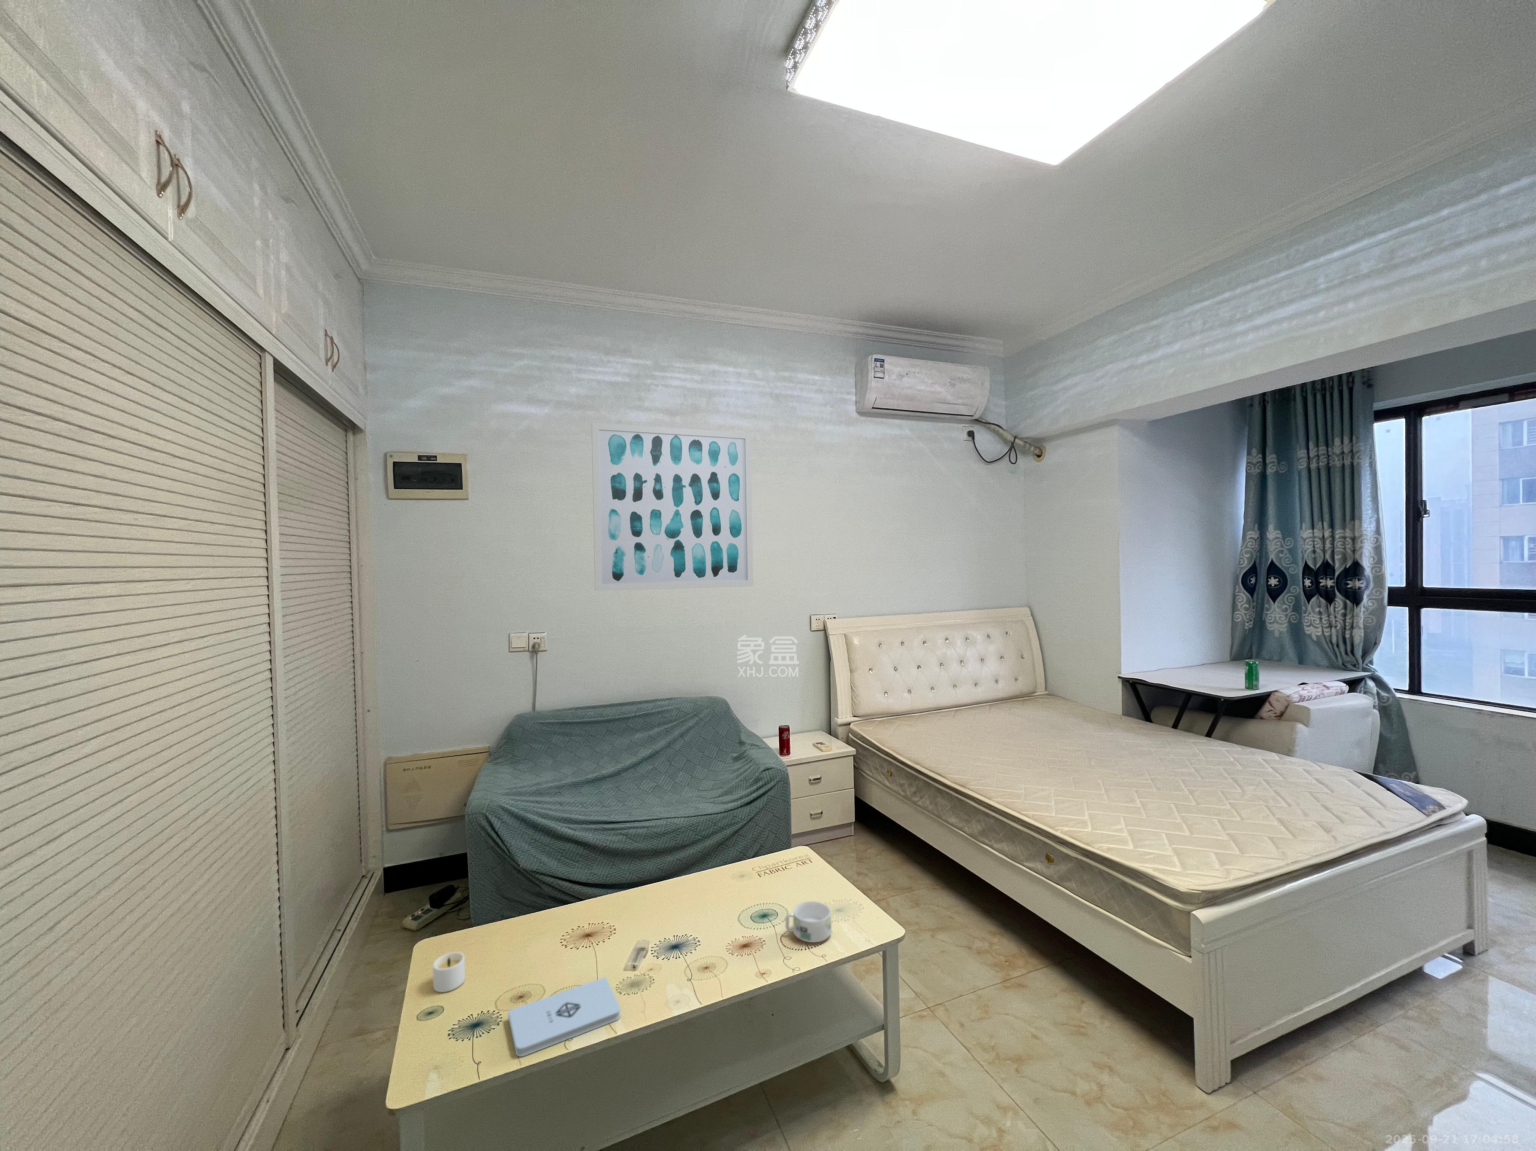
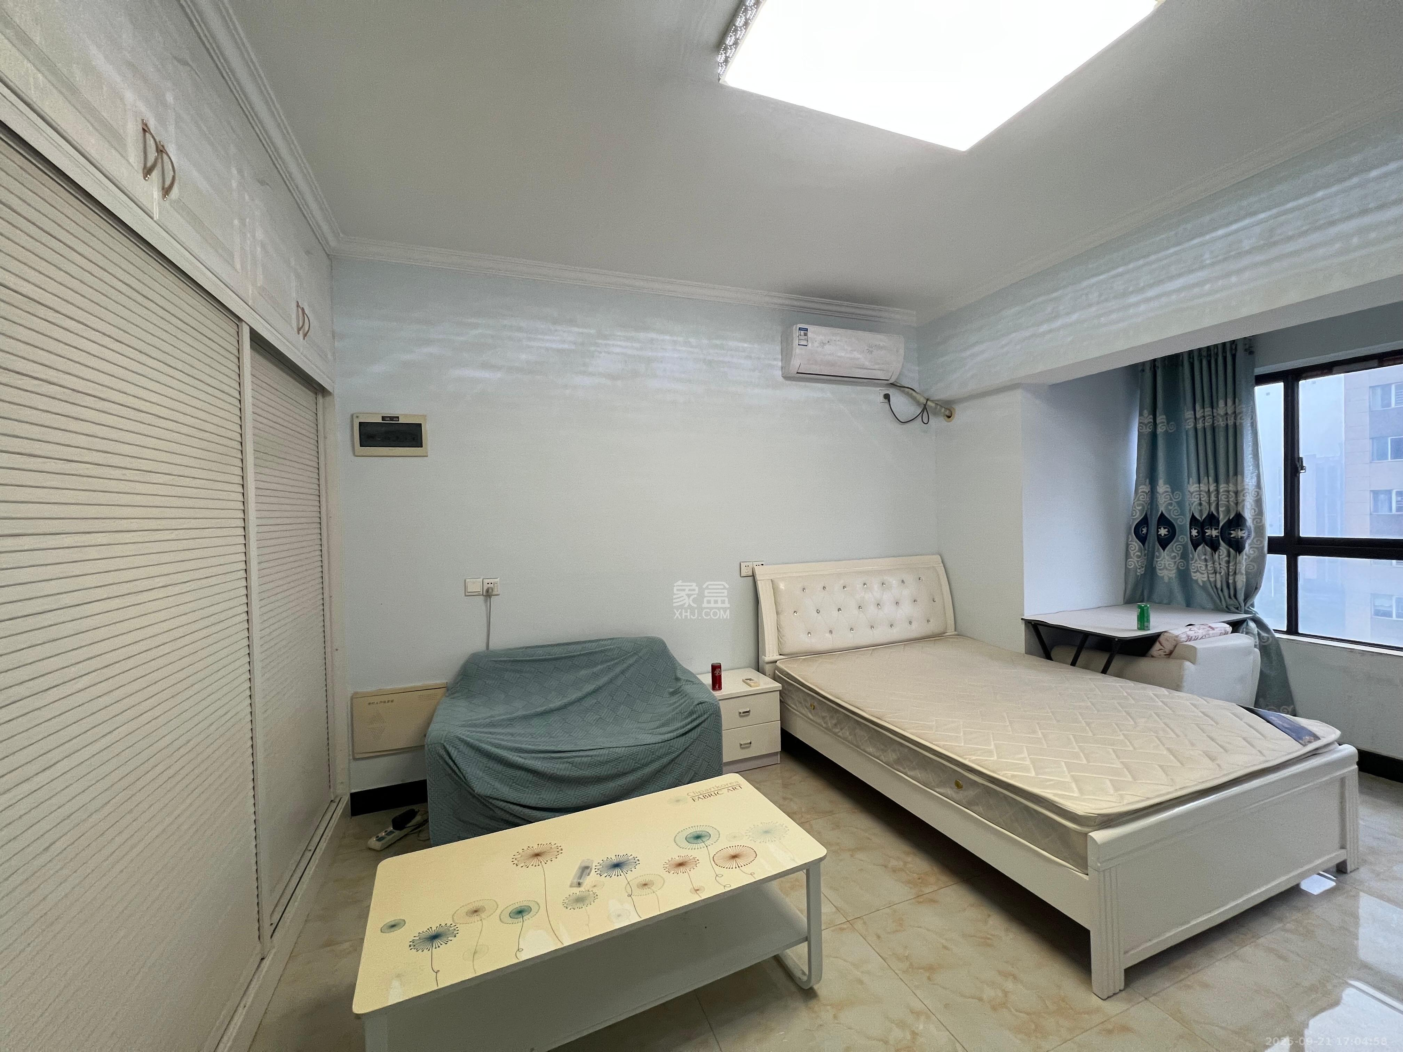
- wall art [591,422,753,591]
- notepad [508,977,620,1057]
- mug [785,901,832,943]
- candle [433,952,466,993]
